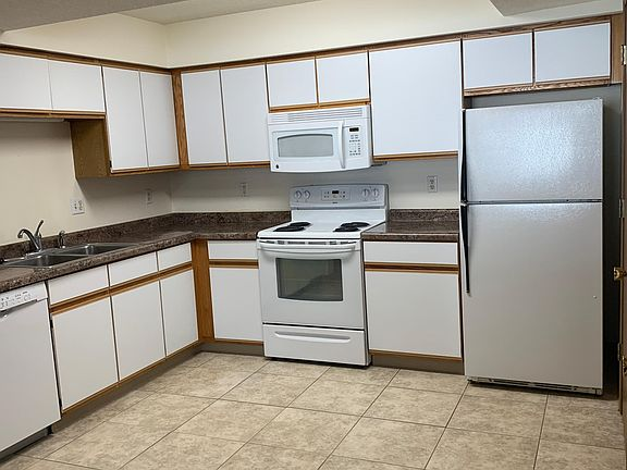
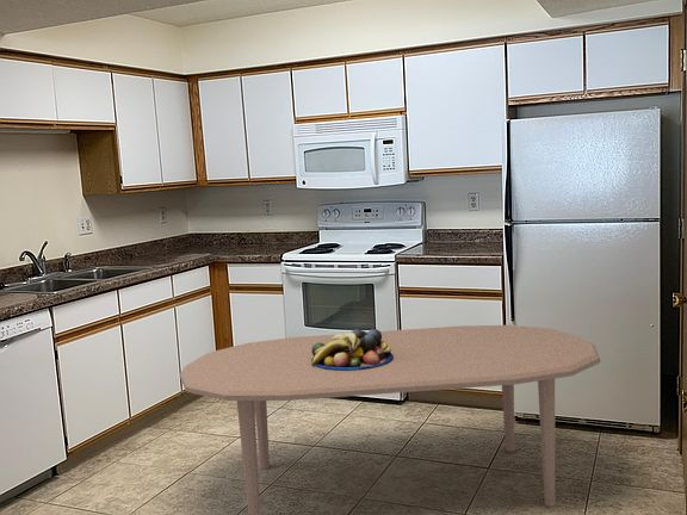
+ dining table [179,324,601,515]
+ fruit bowl [311,328,394,370]
